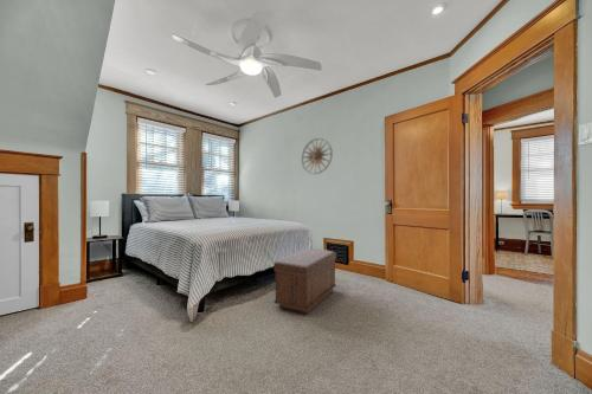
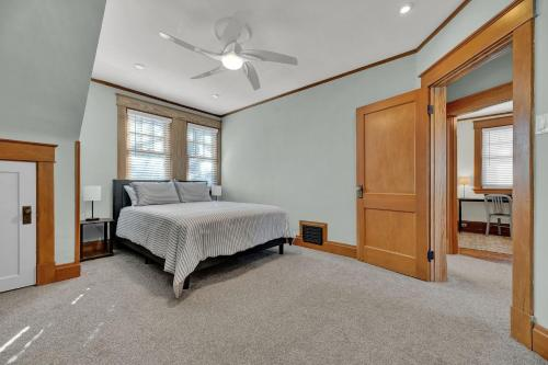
- wall art [301,137,334,175]
- bench [272,247,337,315]
